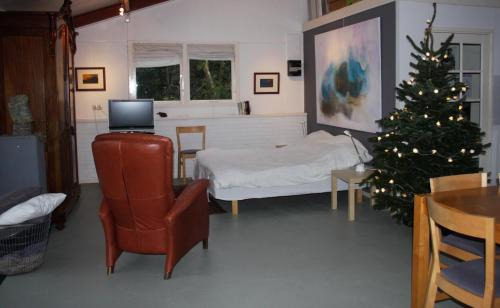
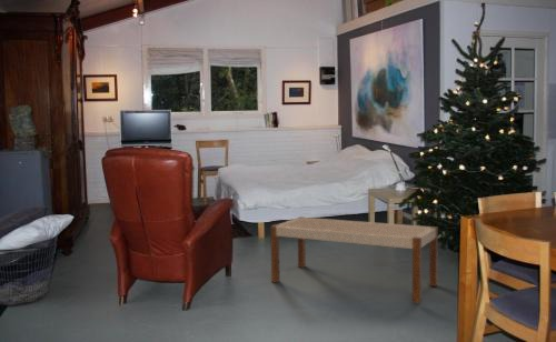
+ bench [269,215,439,304]
